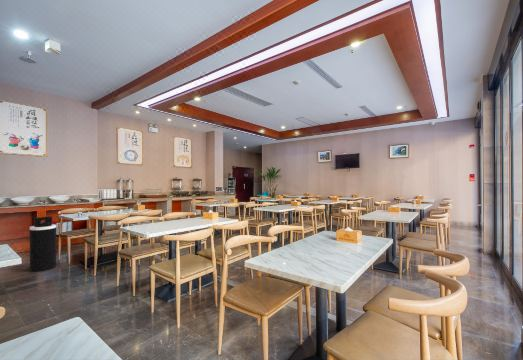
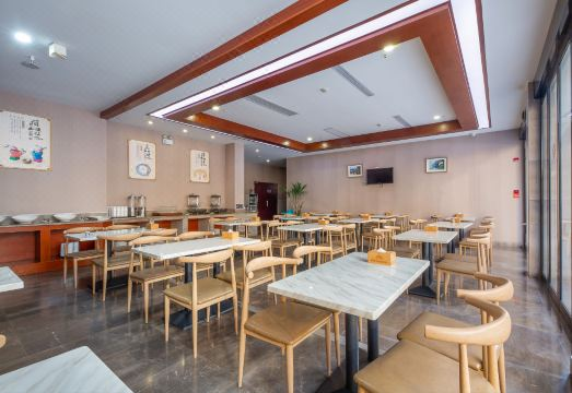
- trash can [29,215,57,273]
